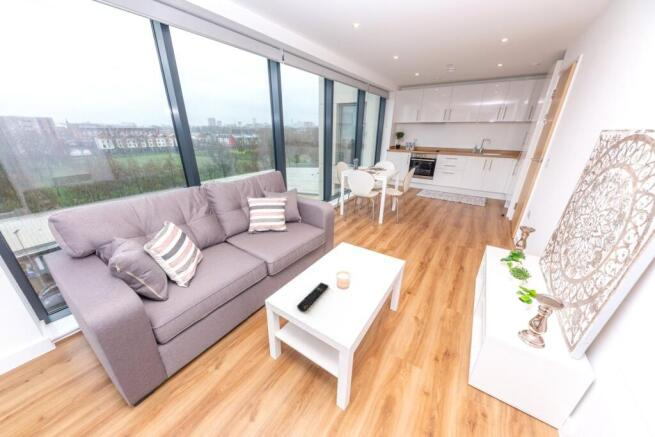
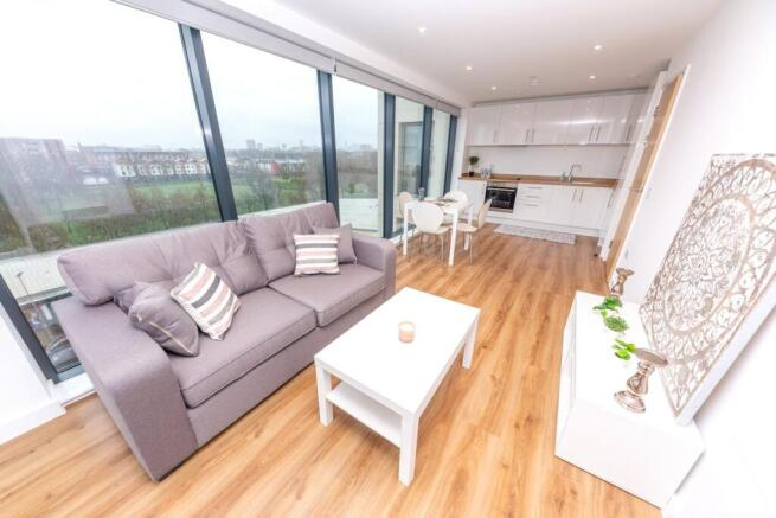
- remote control [296,282,330,312]
